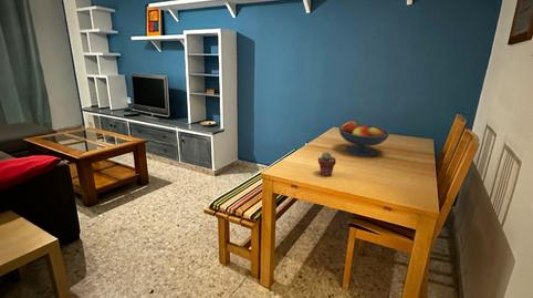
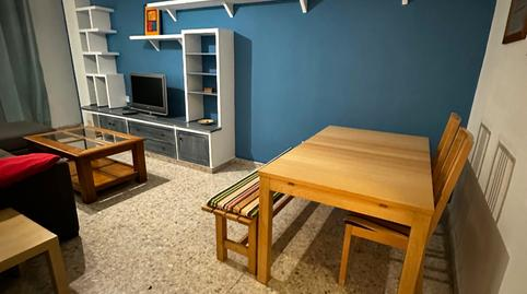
- potted succulent [317,152,337,177]
- fruit bowl [337,121,391,157]
